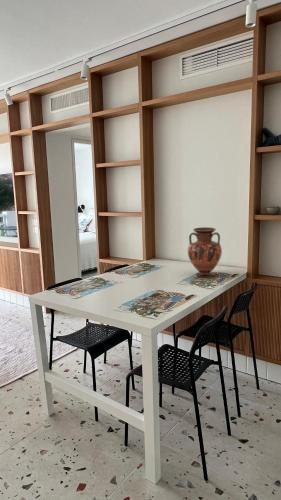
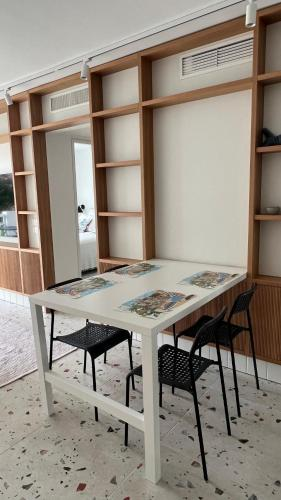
- vase [187,226,223,279]
